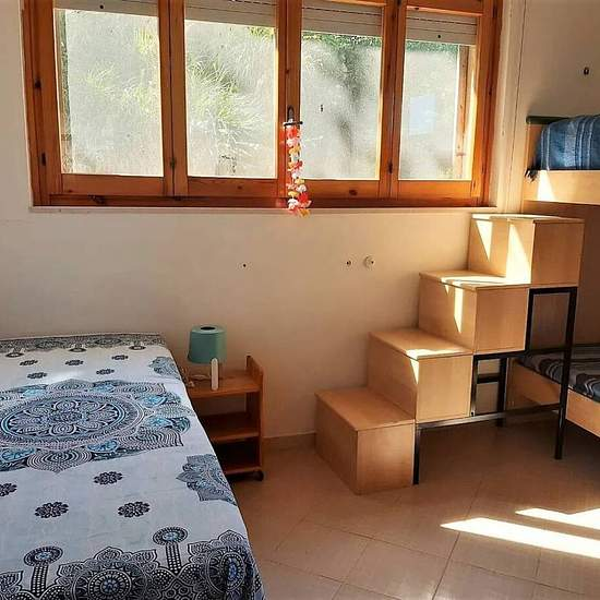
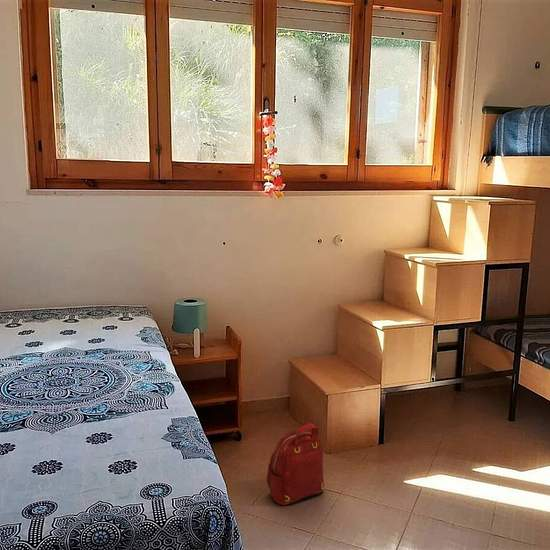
+ backpack [266,422,325,507]
